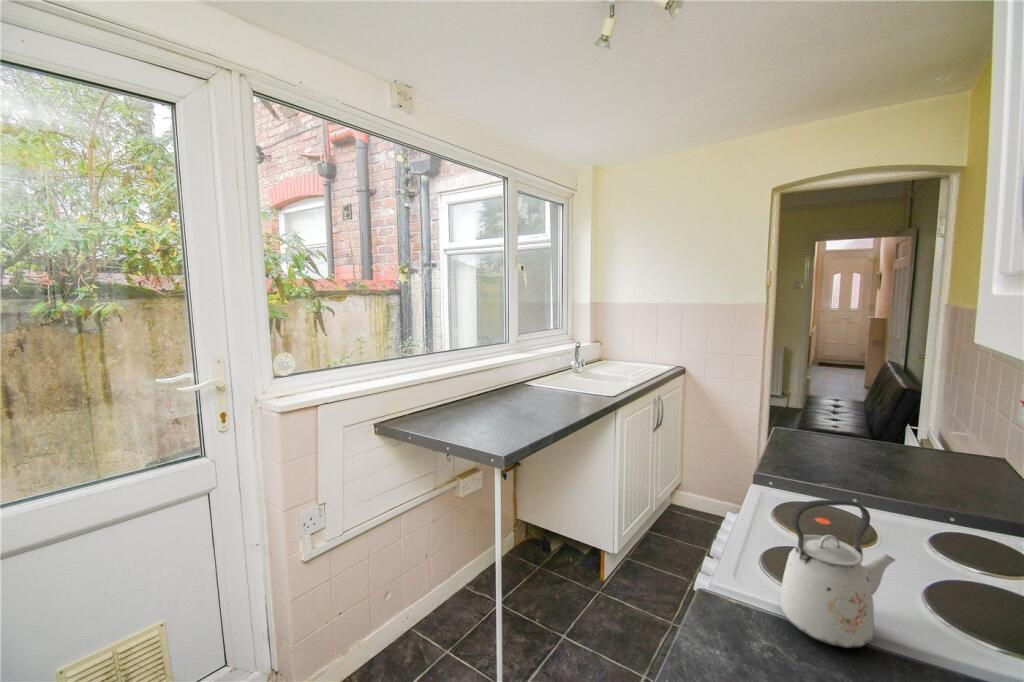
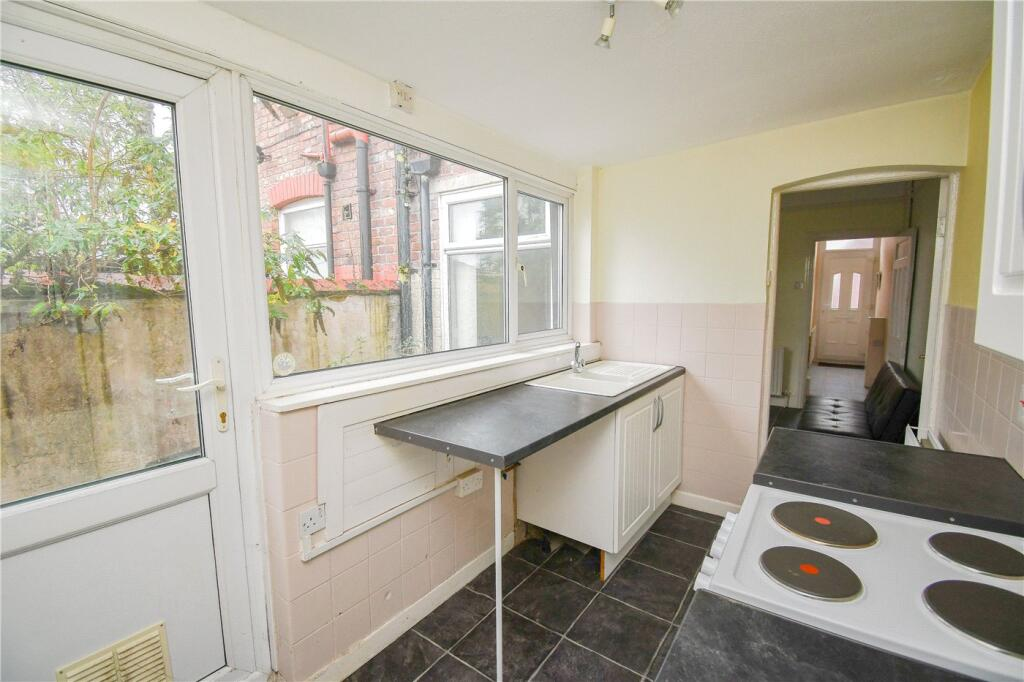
- kettle [779,499,896,649]
